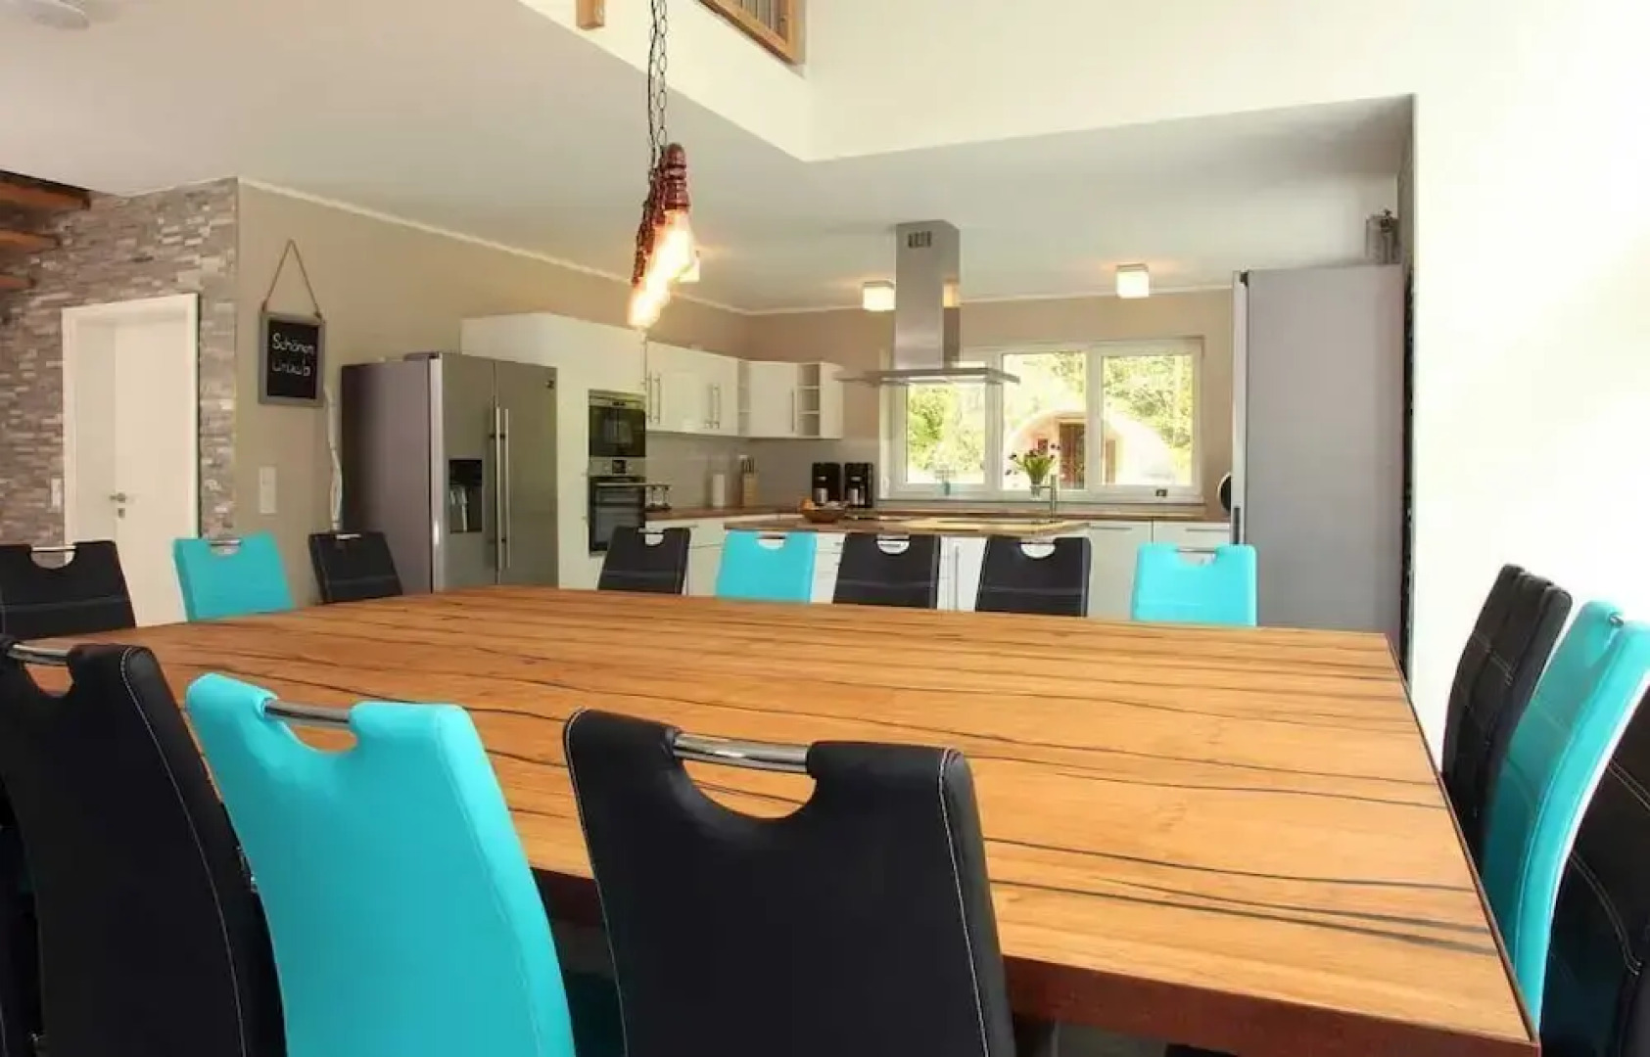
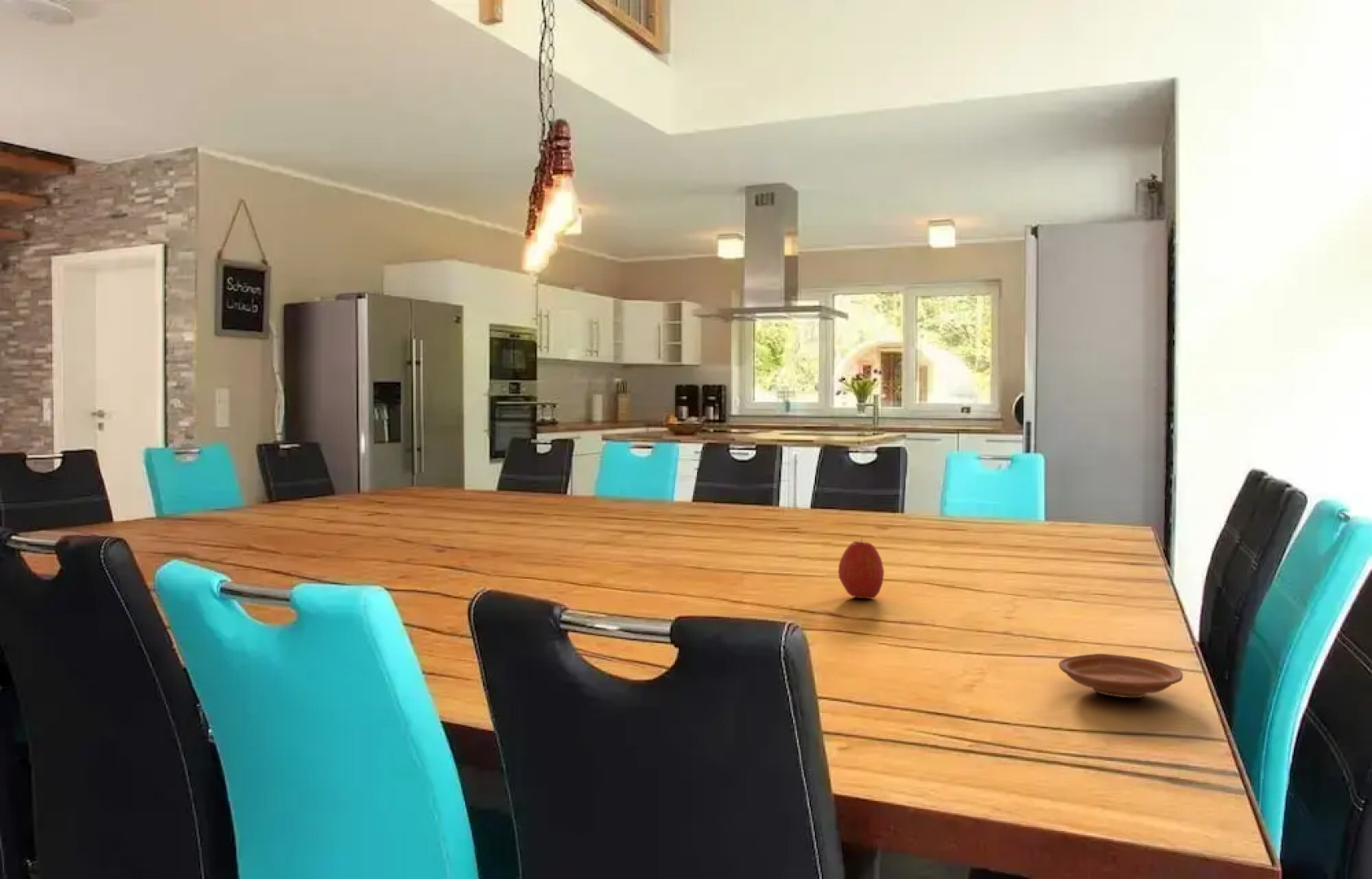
+ plate [1058,653,1184,698]
+ apple [837,538,885,600]
